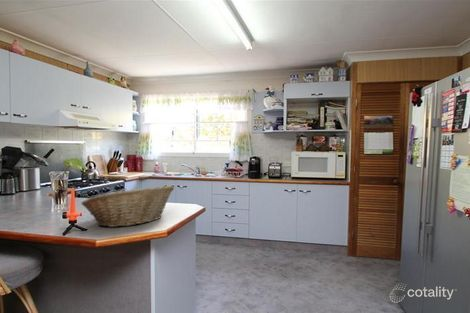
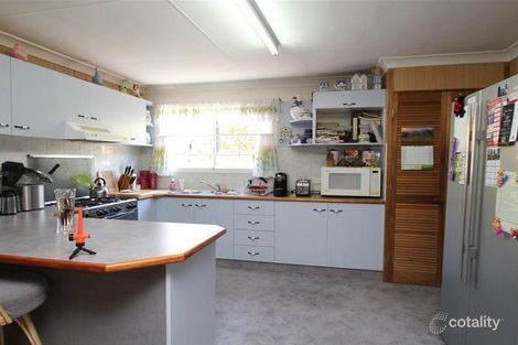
- fruit basket [80,184,175,228]
